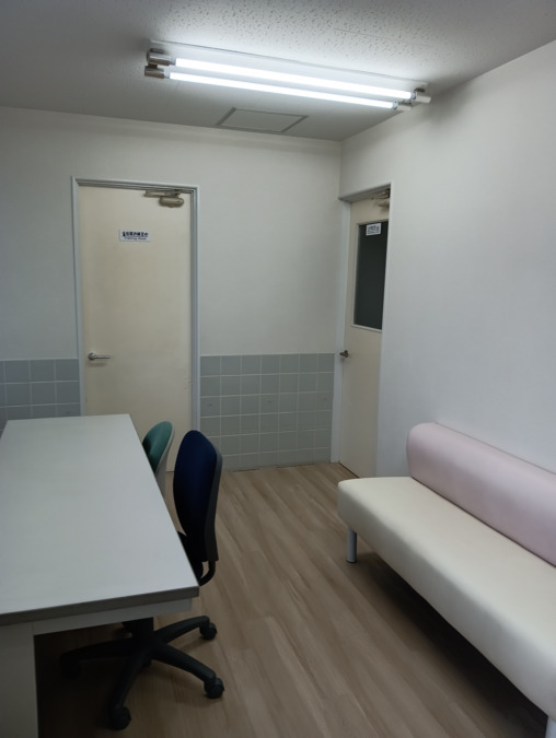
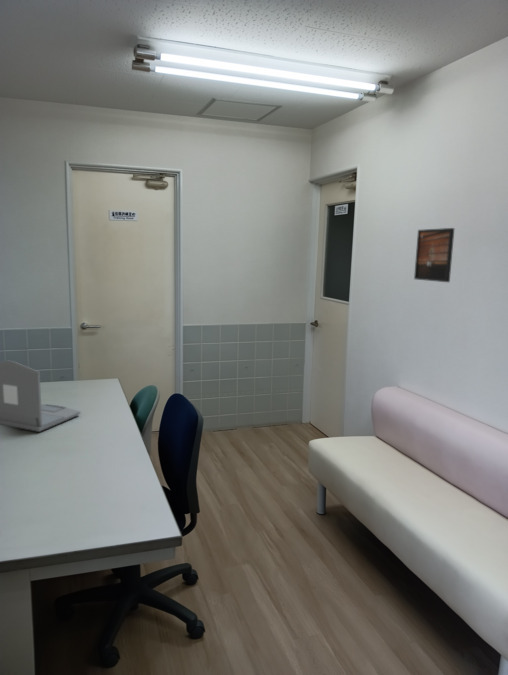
+ laptop [0,360,82,433]
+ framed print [413,227,455,283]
